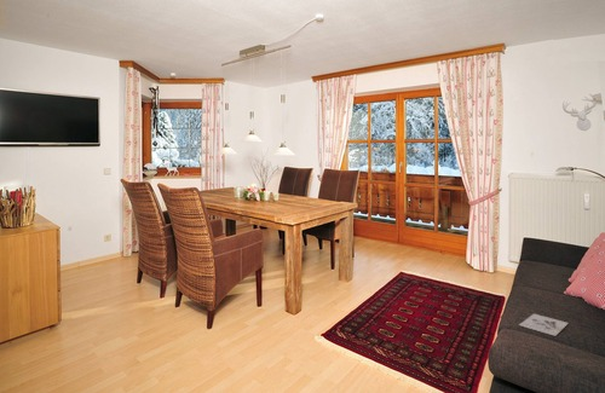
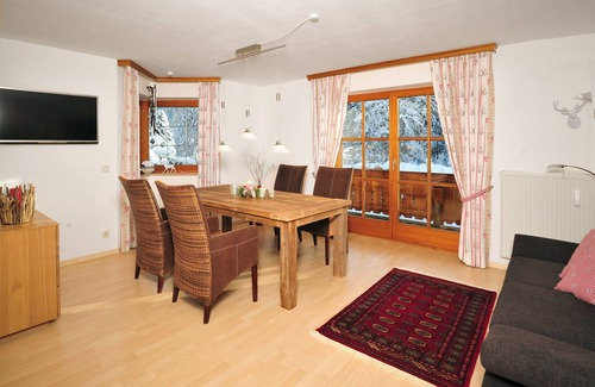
- architectural model [518,313,570,337]
